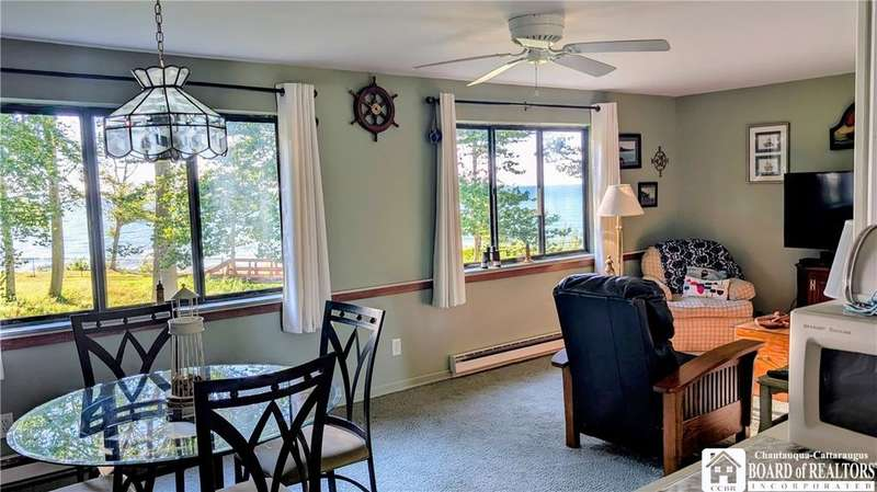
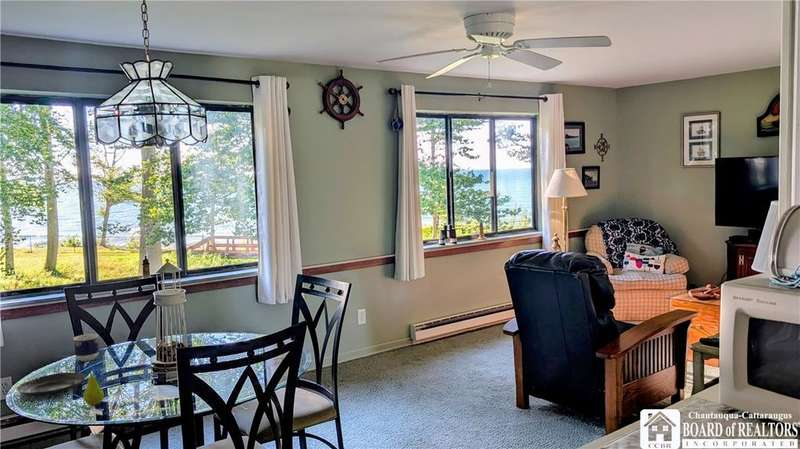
+ cup [72,333,100,362]
+ fruit [82,370,105,406]
+ tart tin [15,371,87,397]
